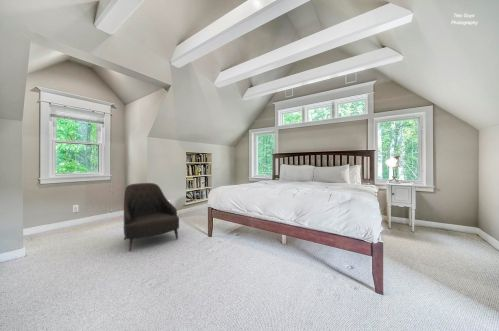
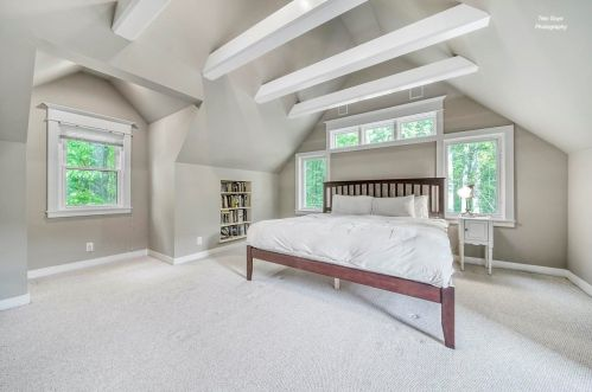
- leather [123,182,180,252]
